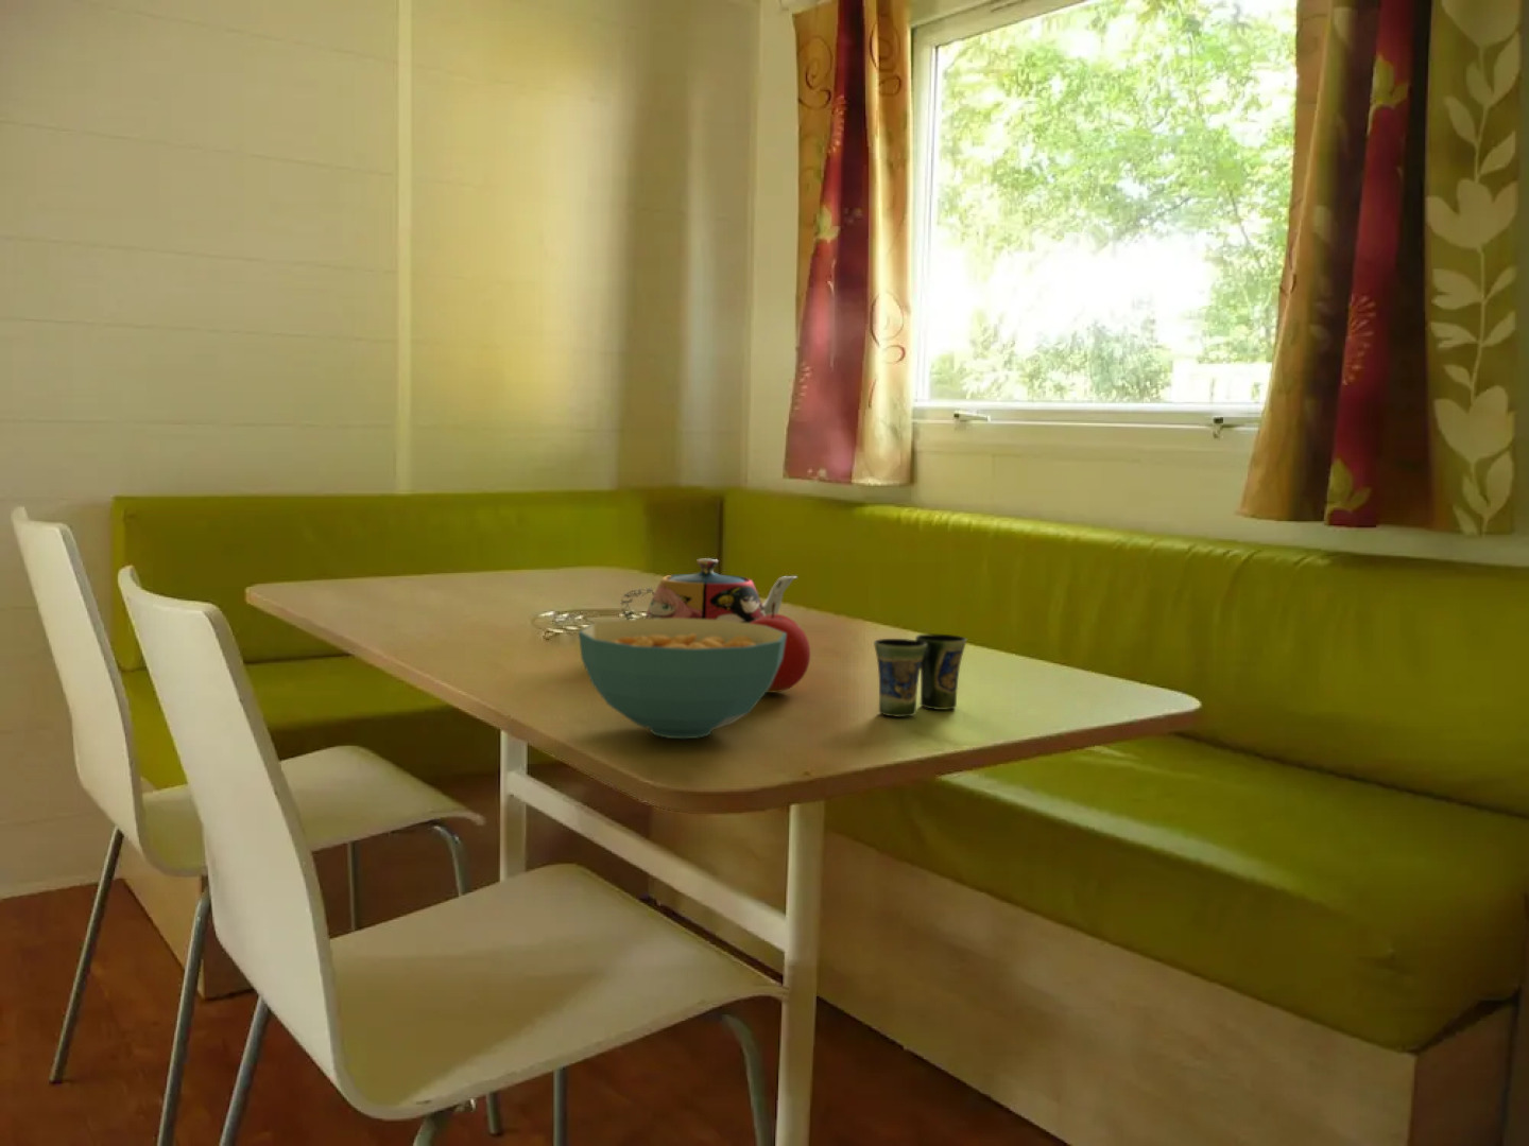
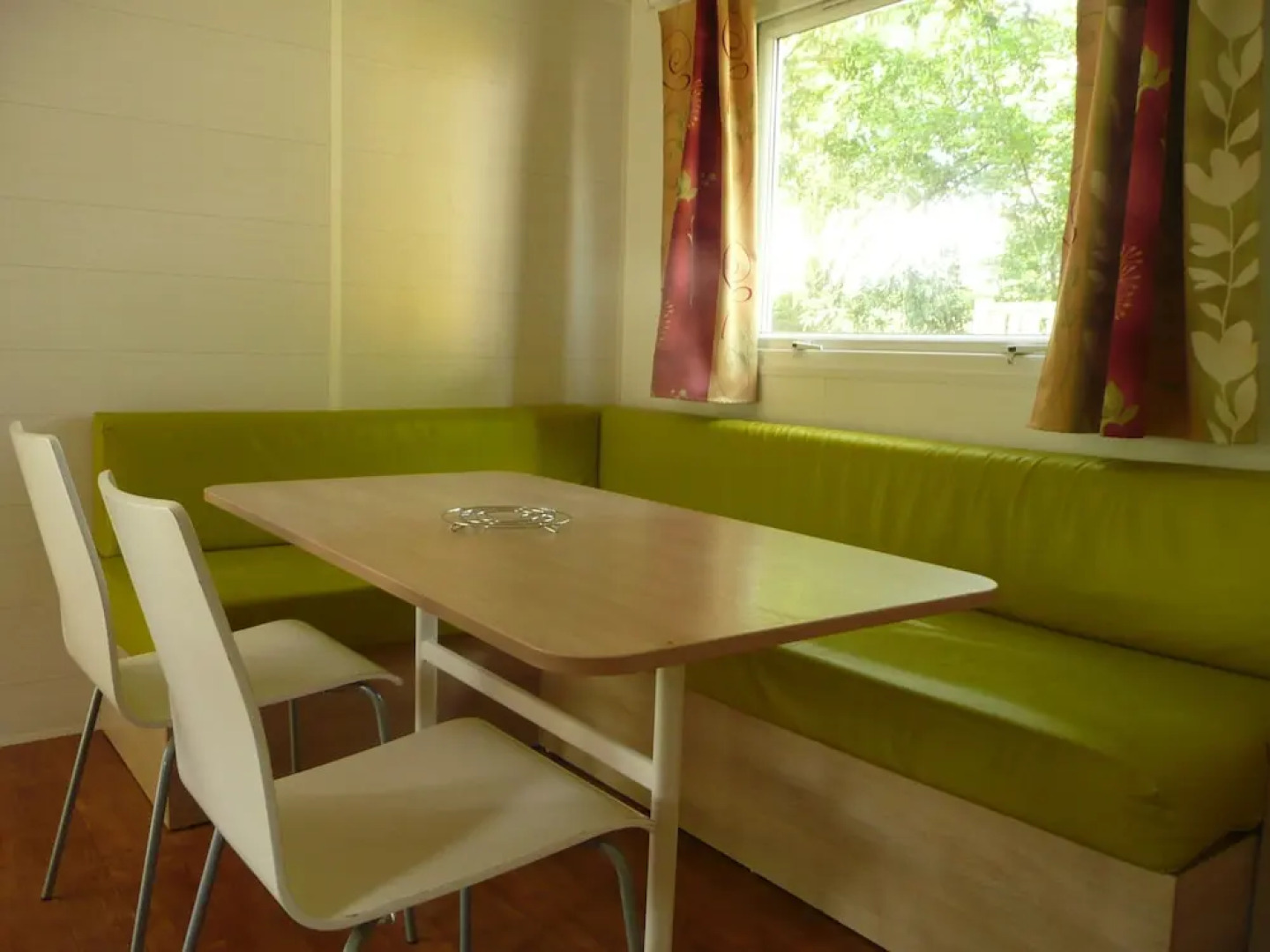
- fruit [749,602,811,693]
- cereal bowl [578,618,787,739]
- cup [873,633,967,717]
- teapot [620,557,798,624]
